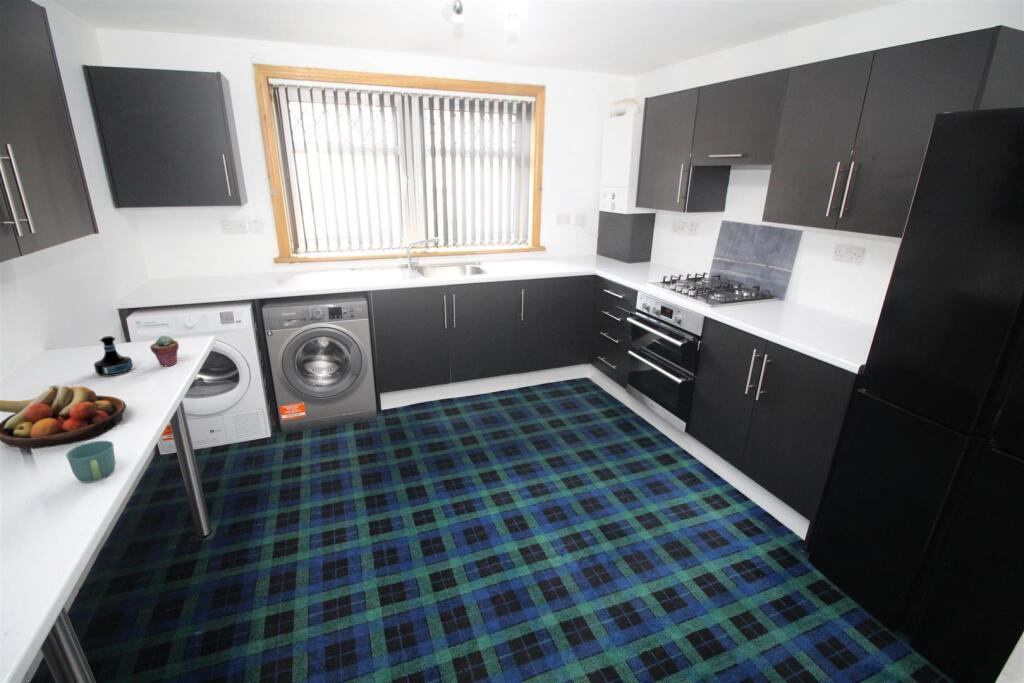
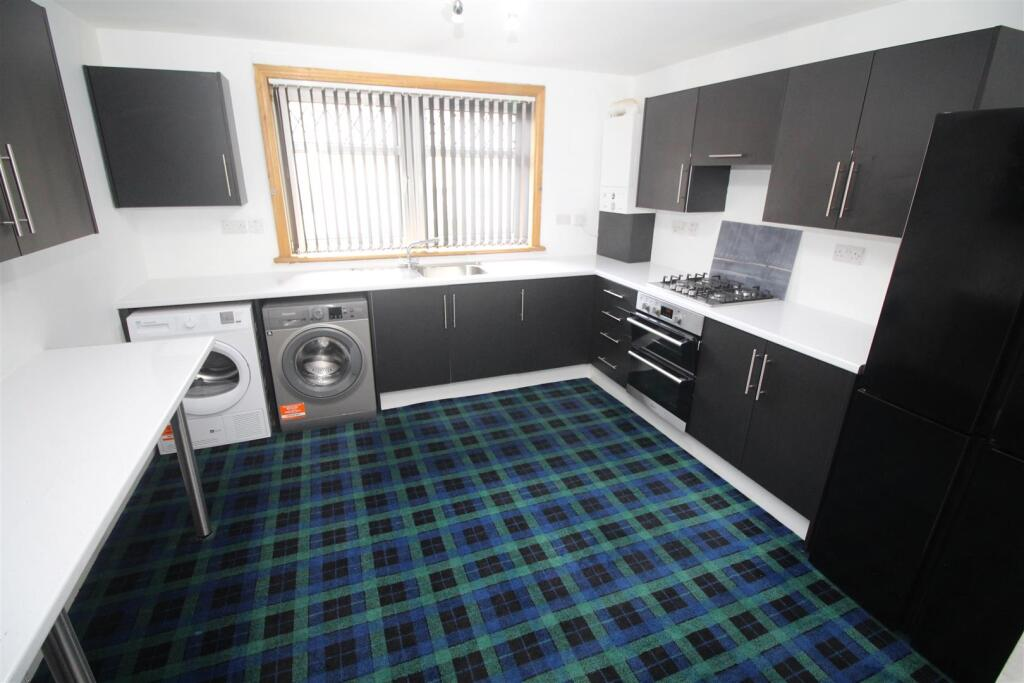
- tequila bottle [93,335,134,377]
- mug [65,440,117,484]
- potted succulent [149,335,180,368]
- fruit bowl [0,384,127,450]
